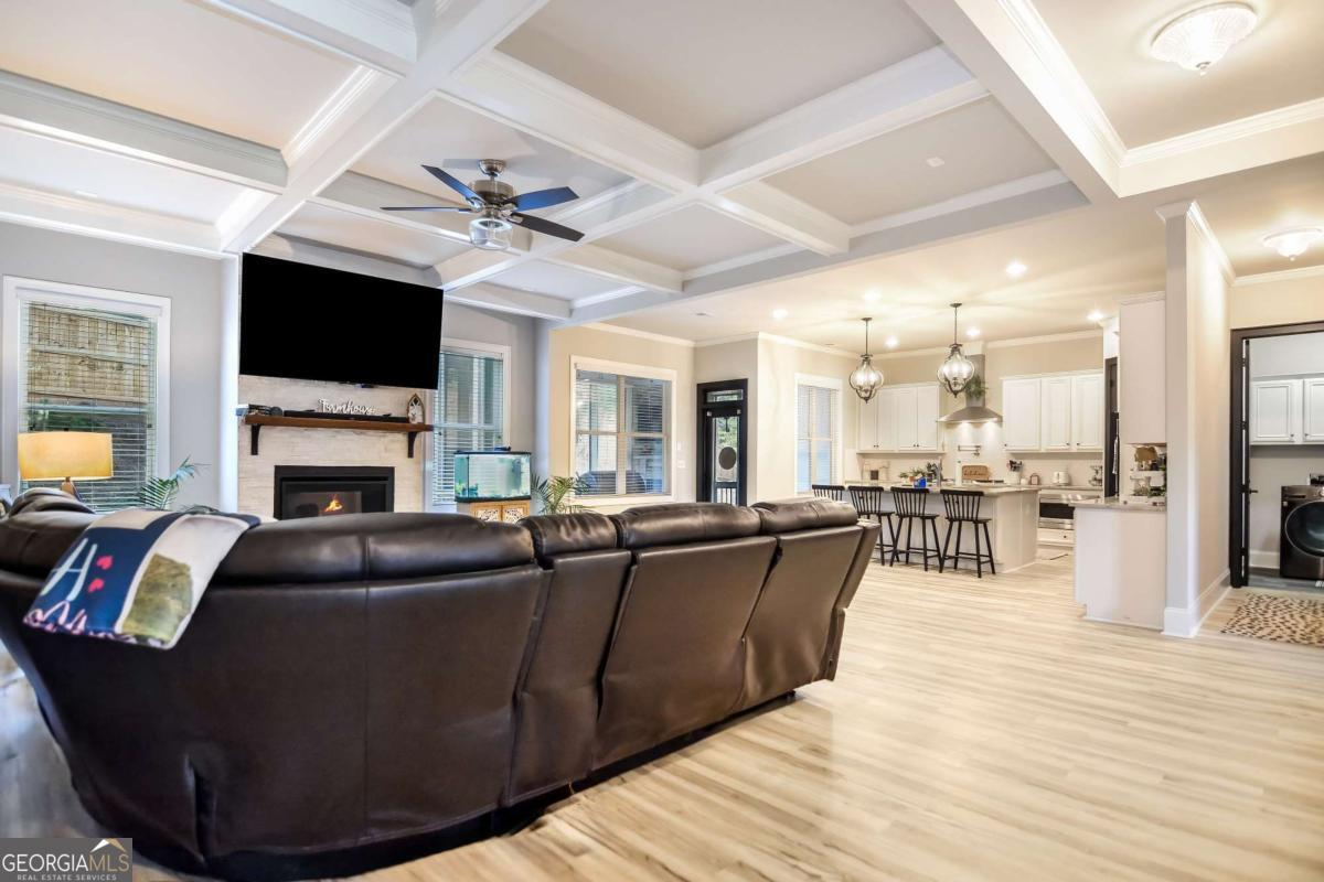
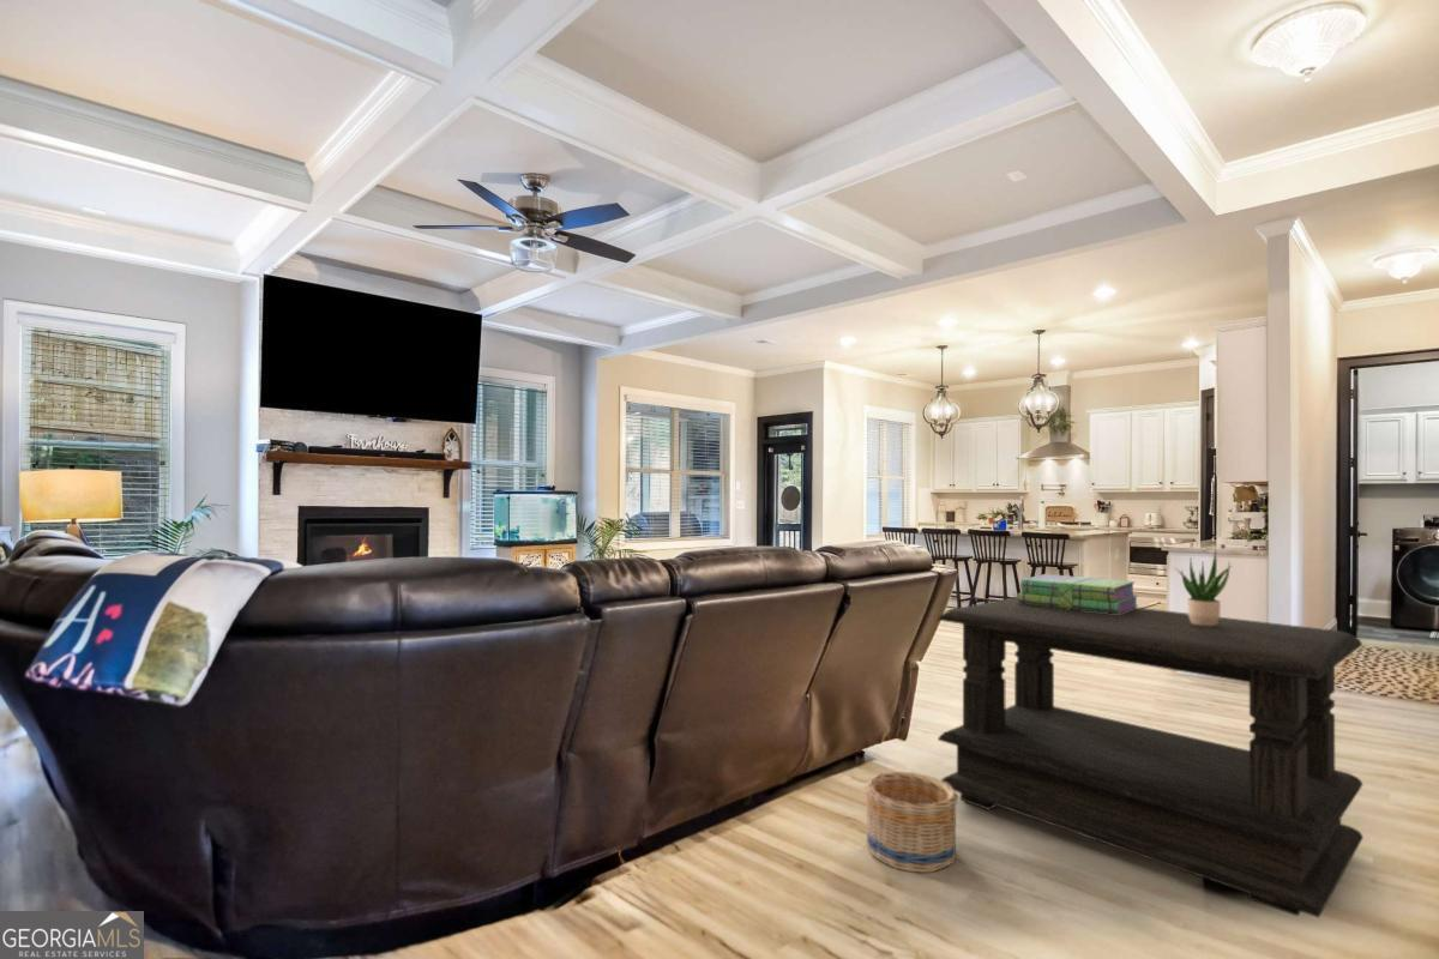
+ coffee table [937,596,1365,919]
+ stack of books [1017,573,1139,614]
+ basket [865,771,958,874]
+ potted plant [1173,547,1233,626]
